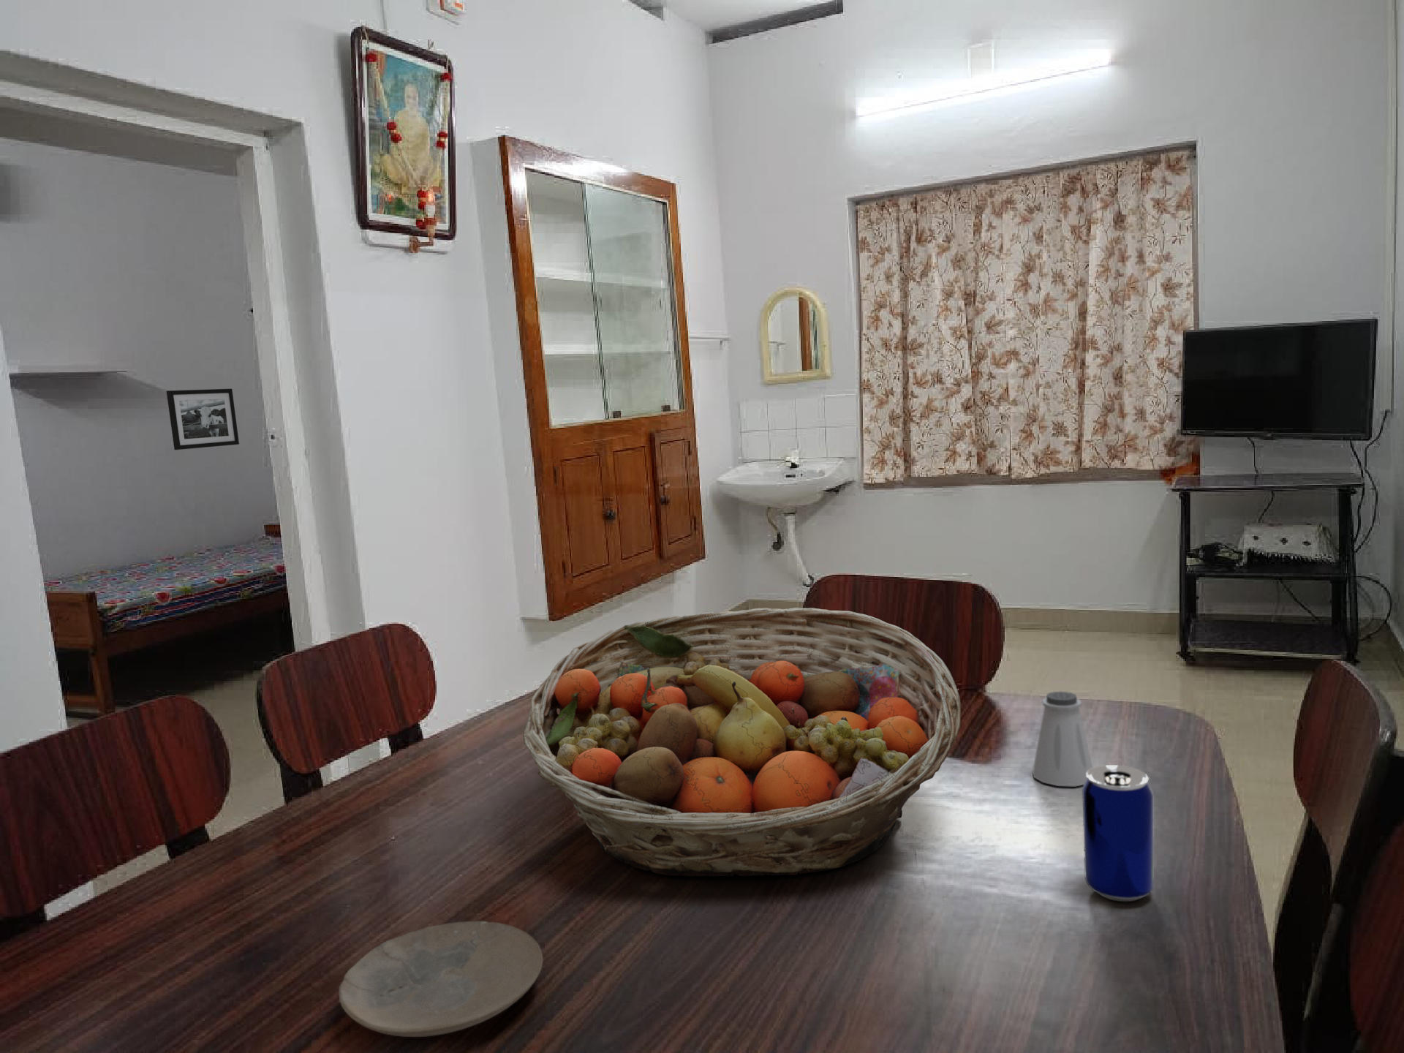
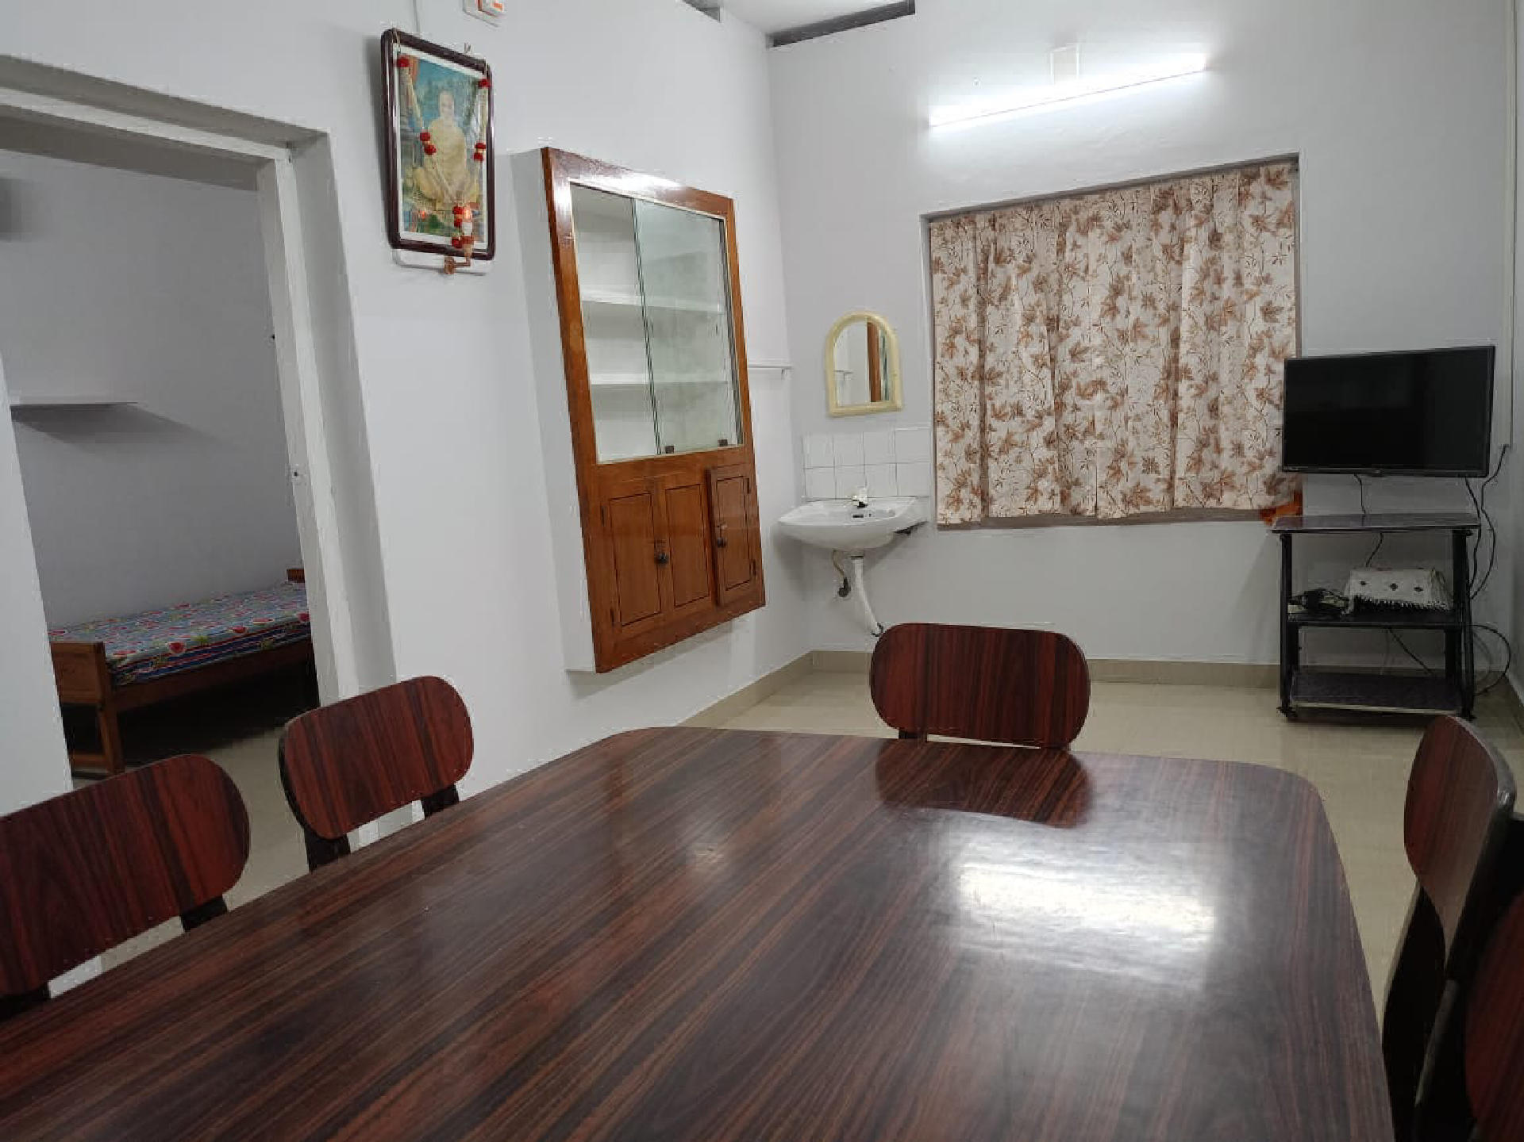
- plate [338,920,543,1038]
- beer can [1081,764,1154,903]
- fruit basket [522,607,962,877]
- picture frame [166,388,240,450]
- saltshaker [1031,691,1093,786]
